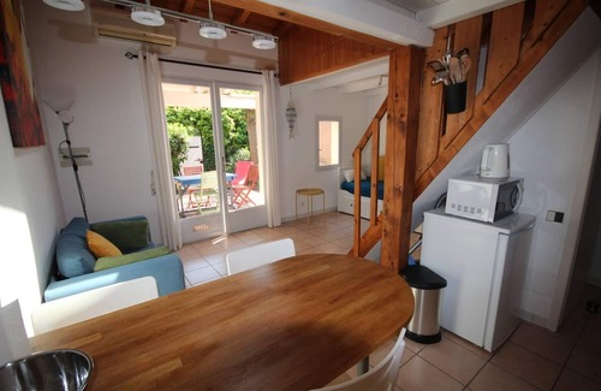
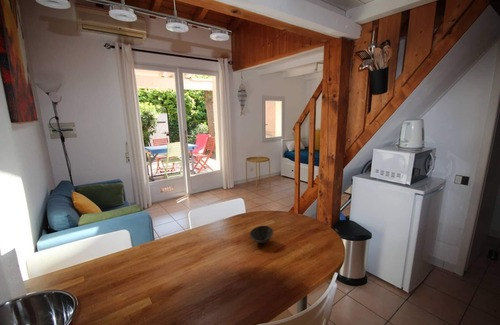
+ bowl [249,225,274,244]
